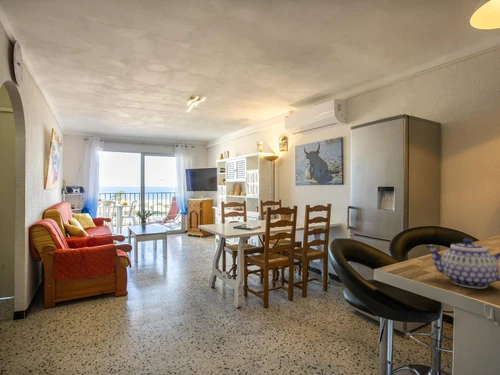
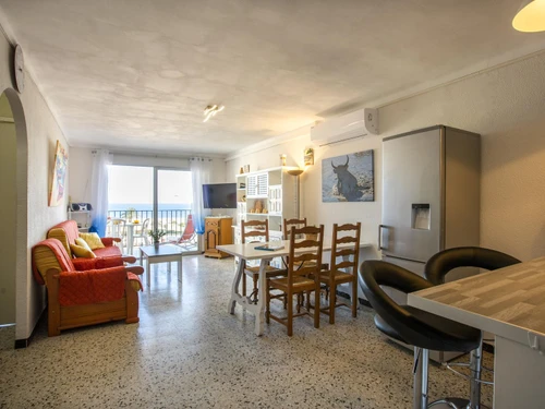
- teapot [425,237,500,289]
